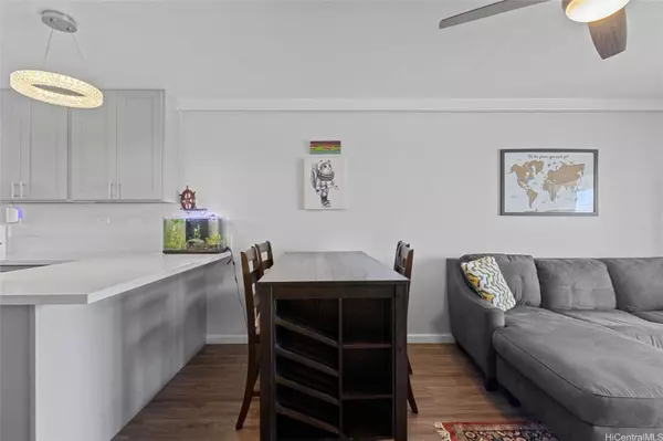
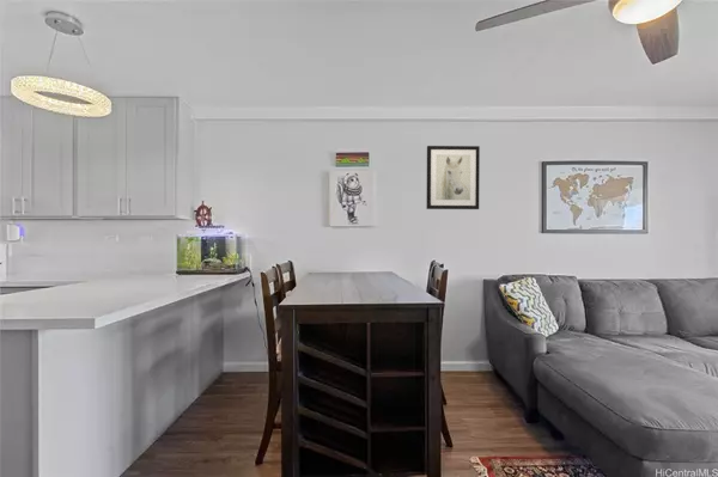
+ wall art [425,145,481,210]
